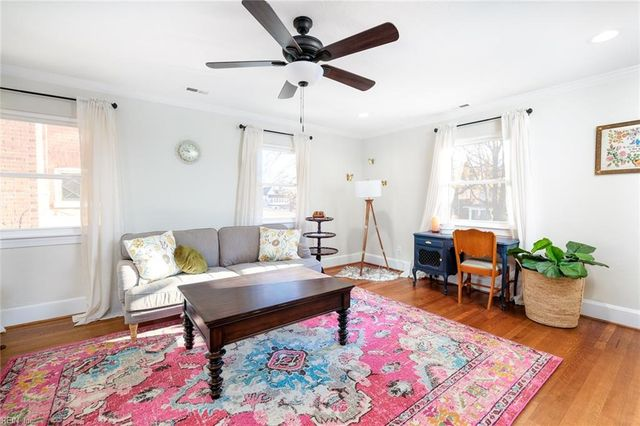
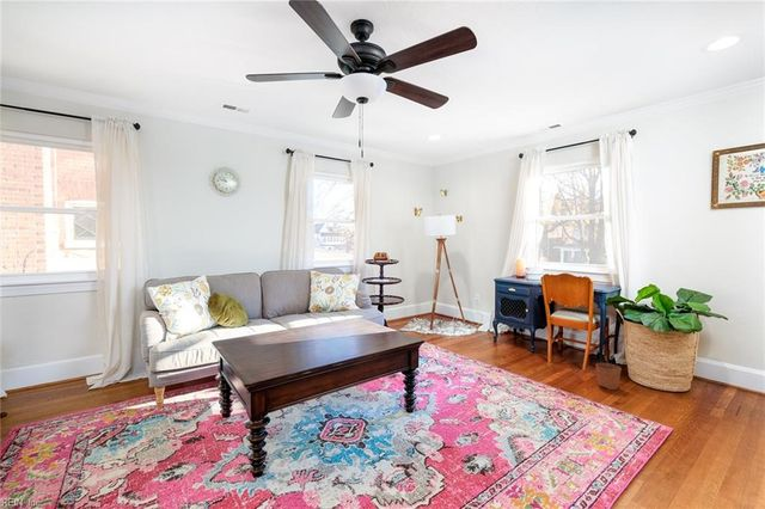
+ plant pot [595,357,622,391]
